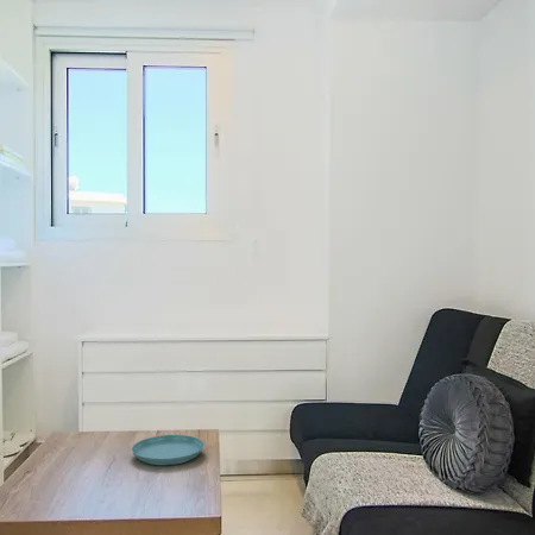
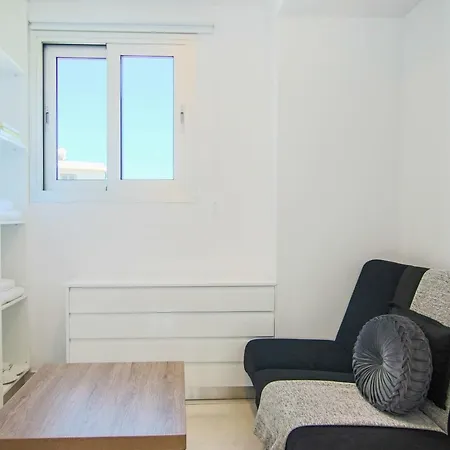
- saucer [131,434,206,466]
